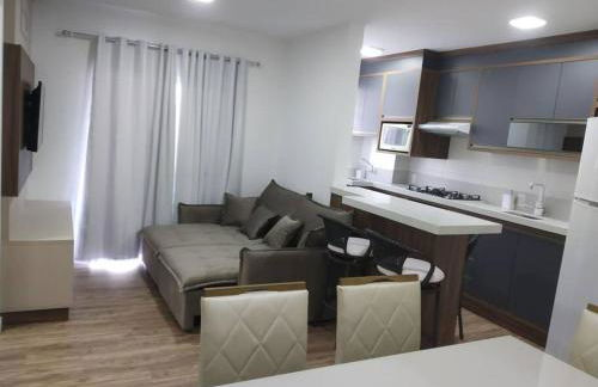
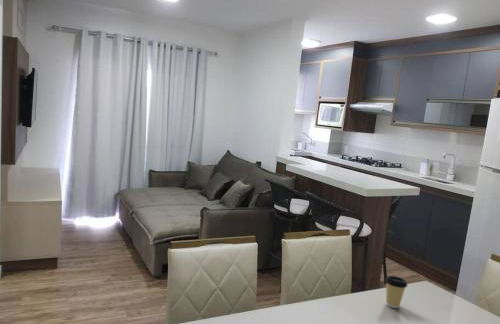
+ coffee cup [384,275,408,309]
